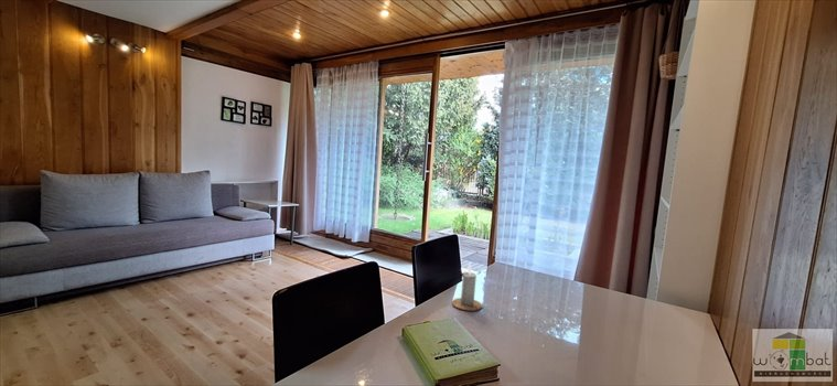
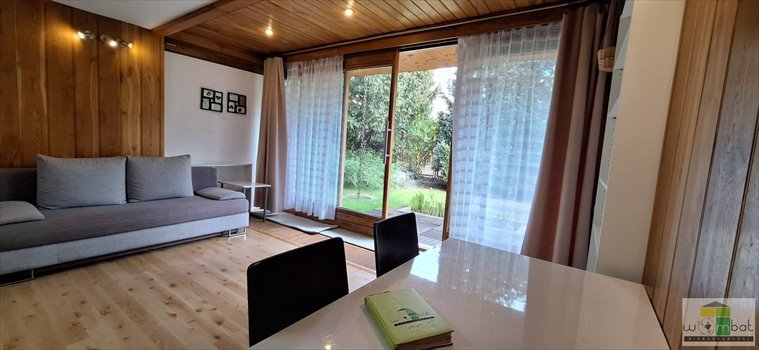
- candle [451,261,484,312]
